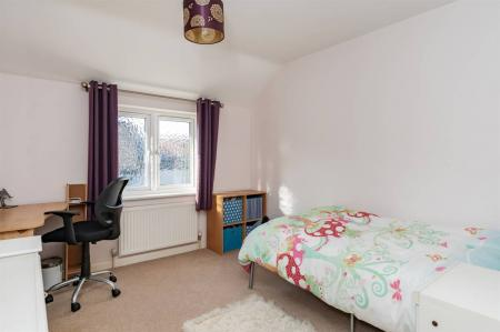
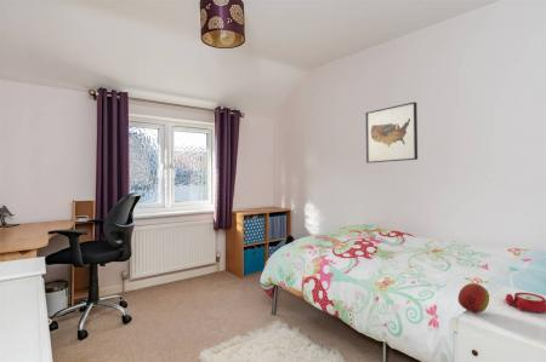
+ alarm clock [502,292,546,314]
+ wall art [364,100,419,165]
+ fruit [457,282,490,314]
